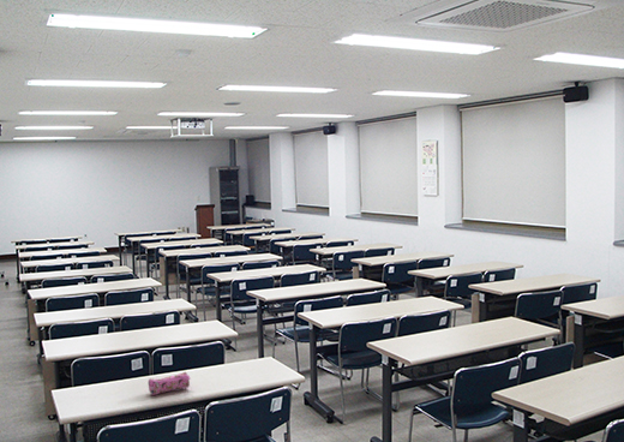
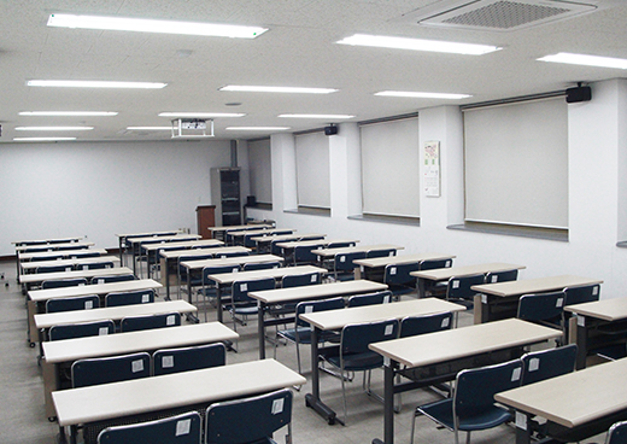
- pencil case [148,371,192,396]
